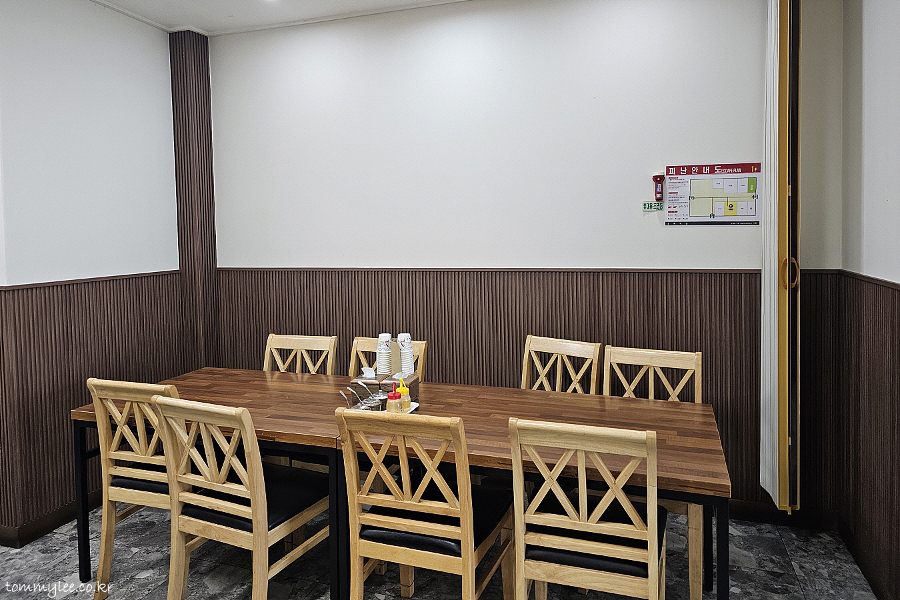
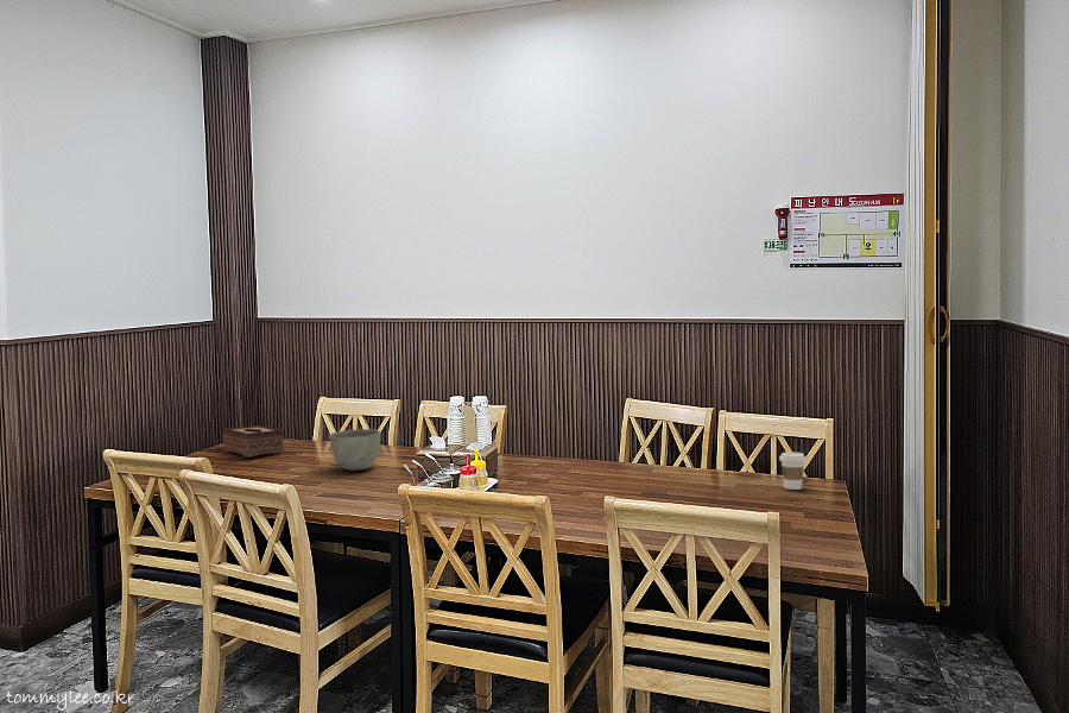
+ tissue box [222,424,285,459]
+ coffee cup [778,452,808,491]
+ bowl [328,428,381,472]
